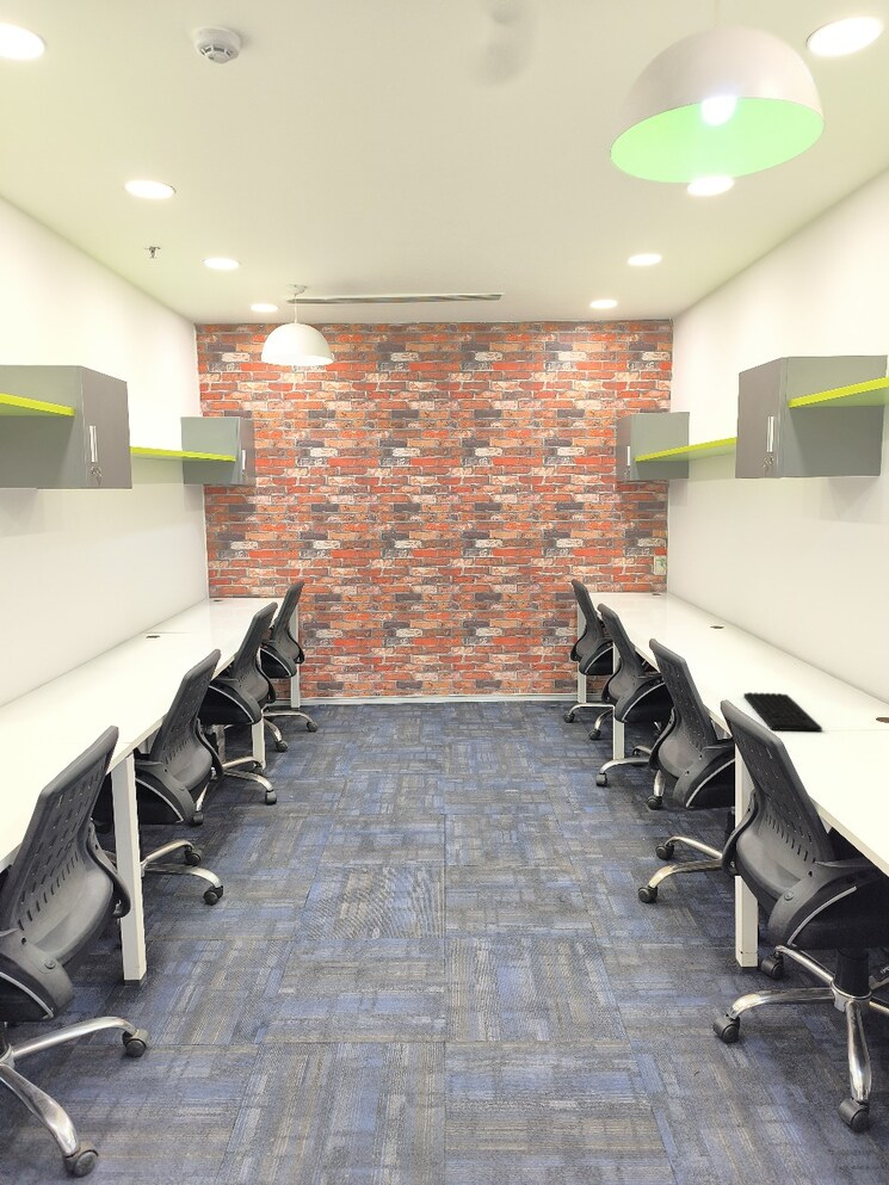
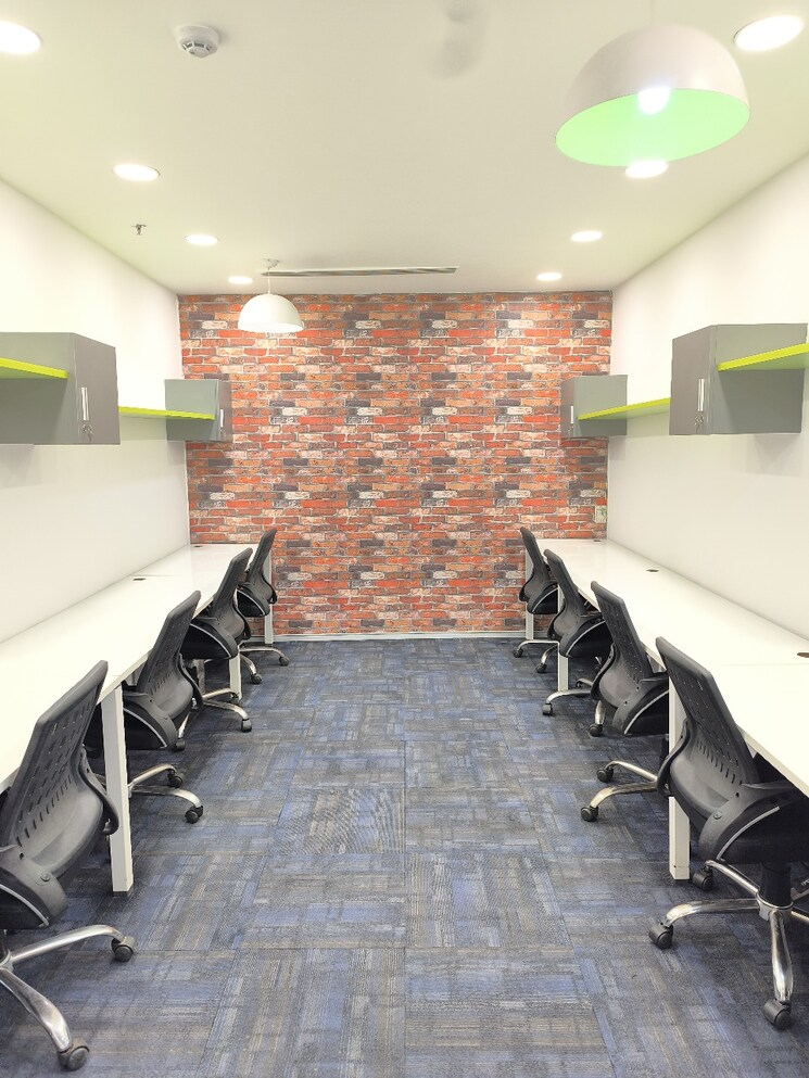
- keyboard [742,691,823,733]
